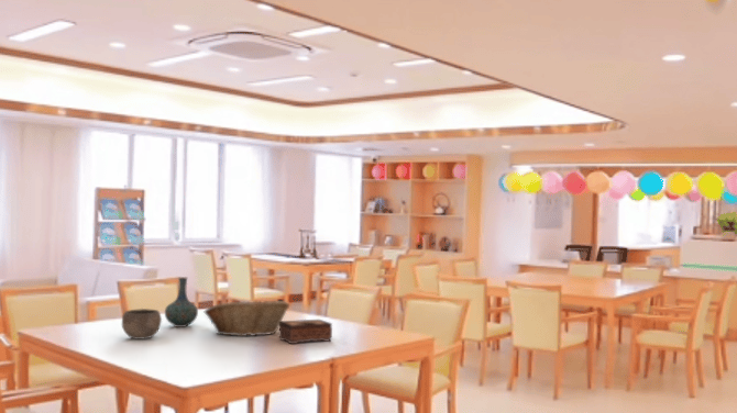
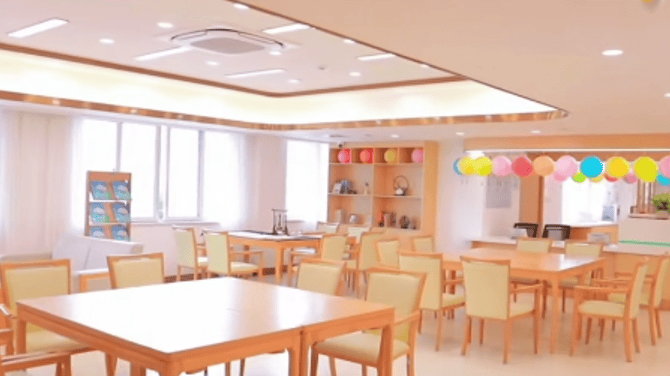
- vase [164,276,199,328]
- bowl [121,308,163,341]
- tissue box [278,319,333,345]
- fruit basket [204,300,290,337]
